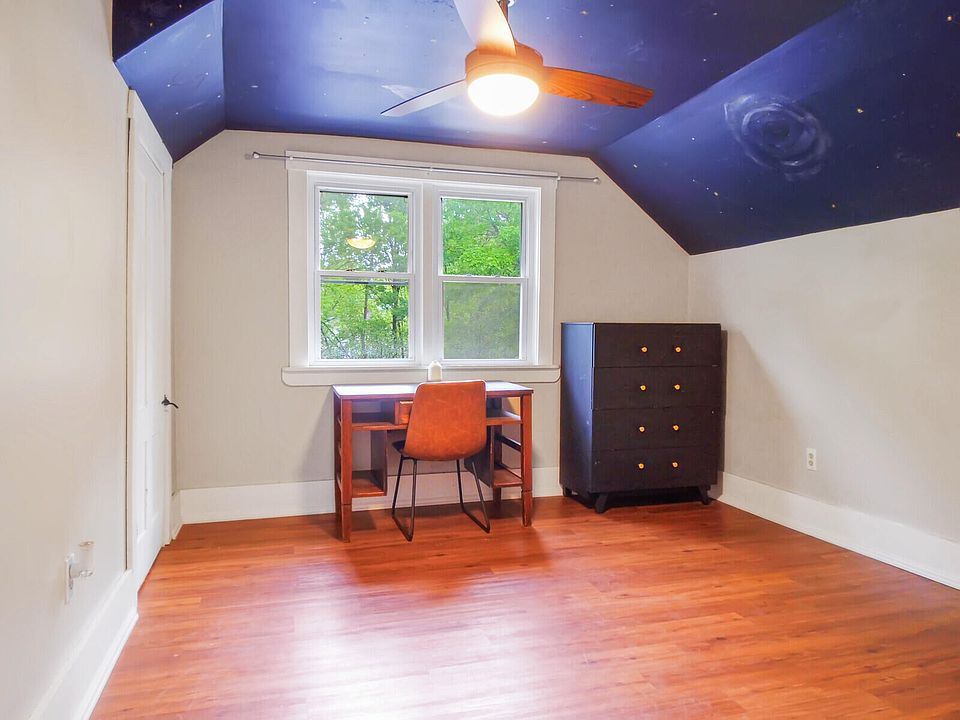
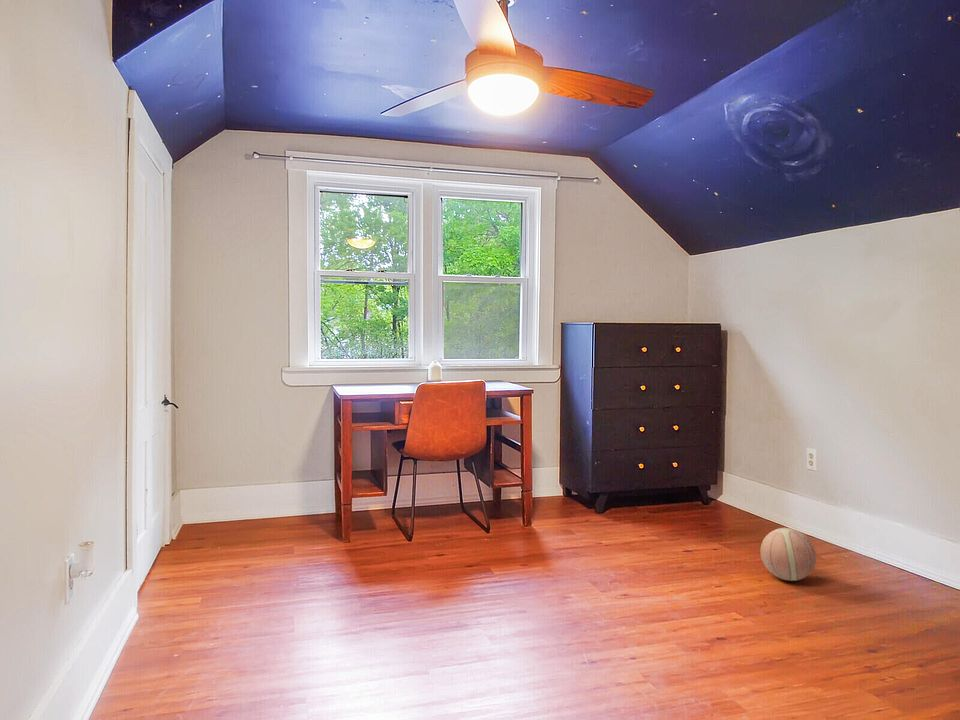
+ ball [760,527,817,582]
